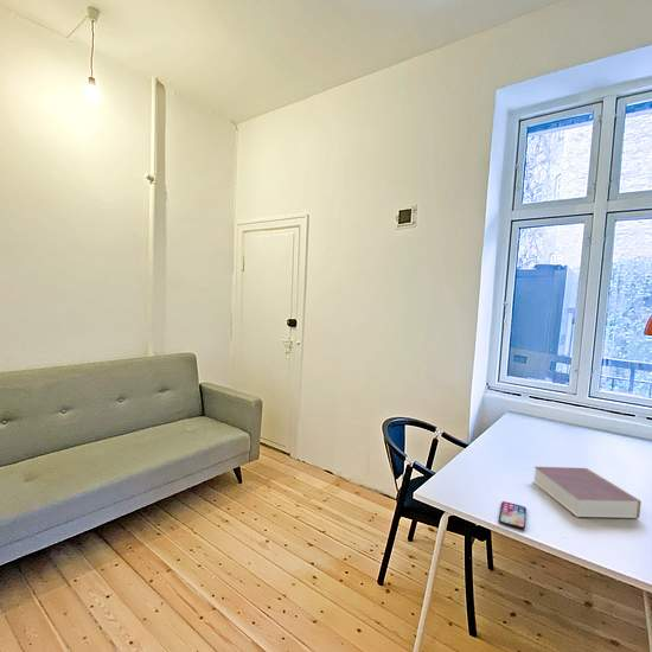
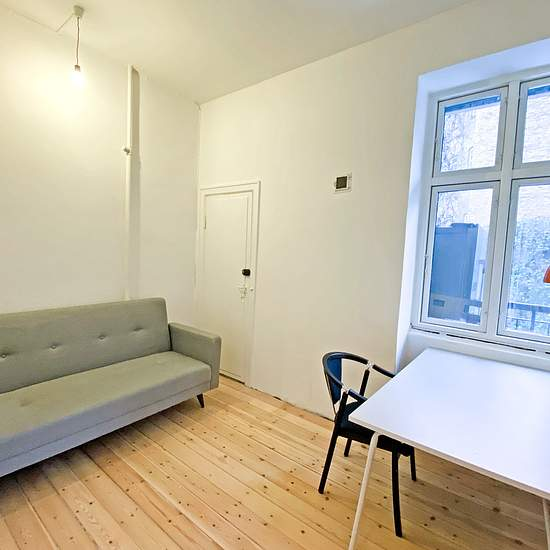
- smartphone [498,500,528,530]
- book [532,466,643,519]
